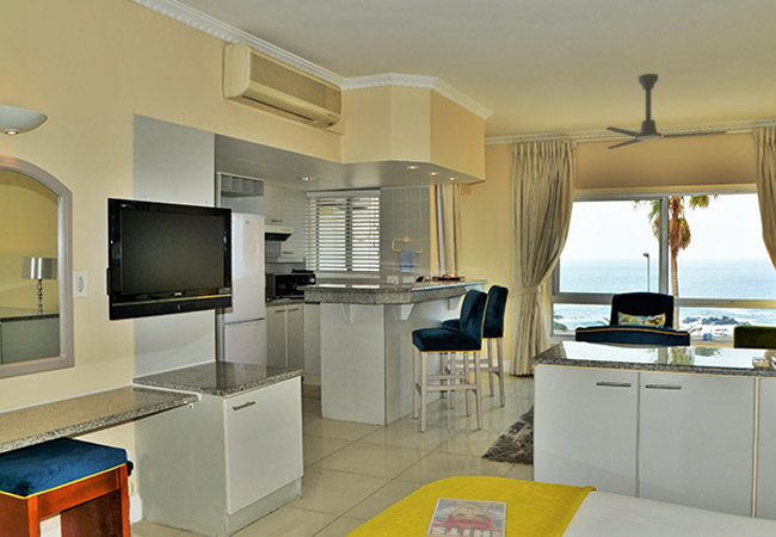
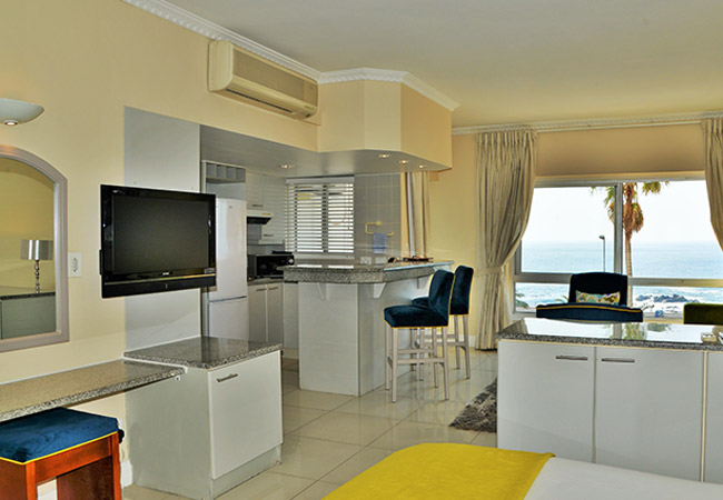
- magazine [425,496,507,537]
- ceiling fan [602,73,727,150]
